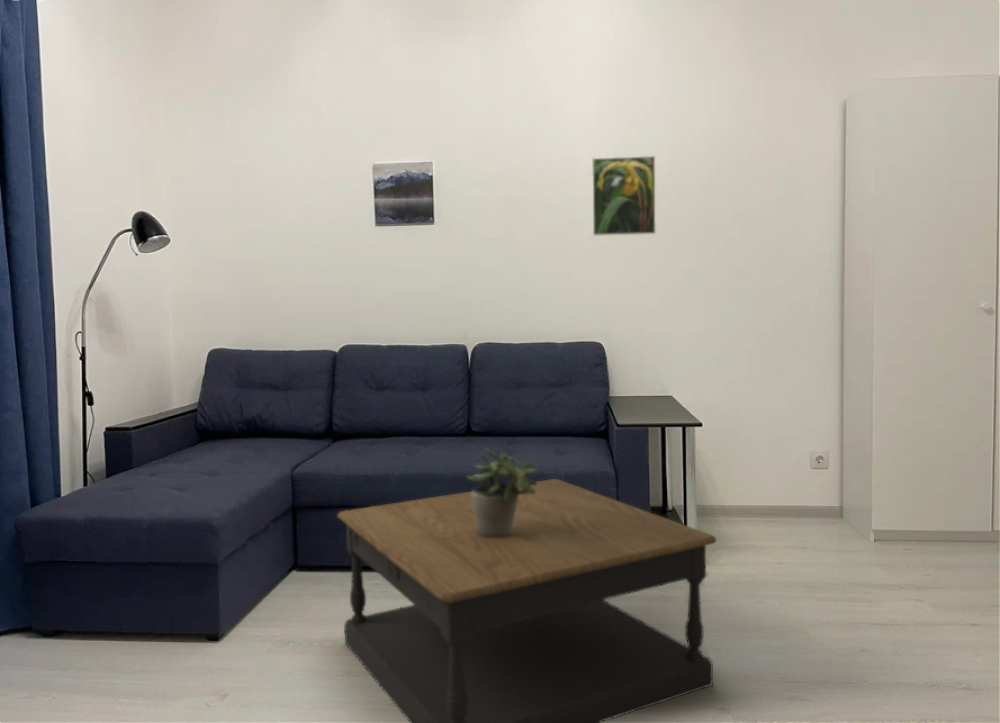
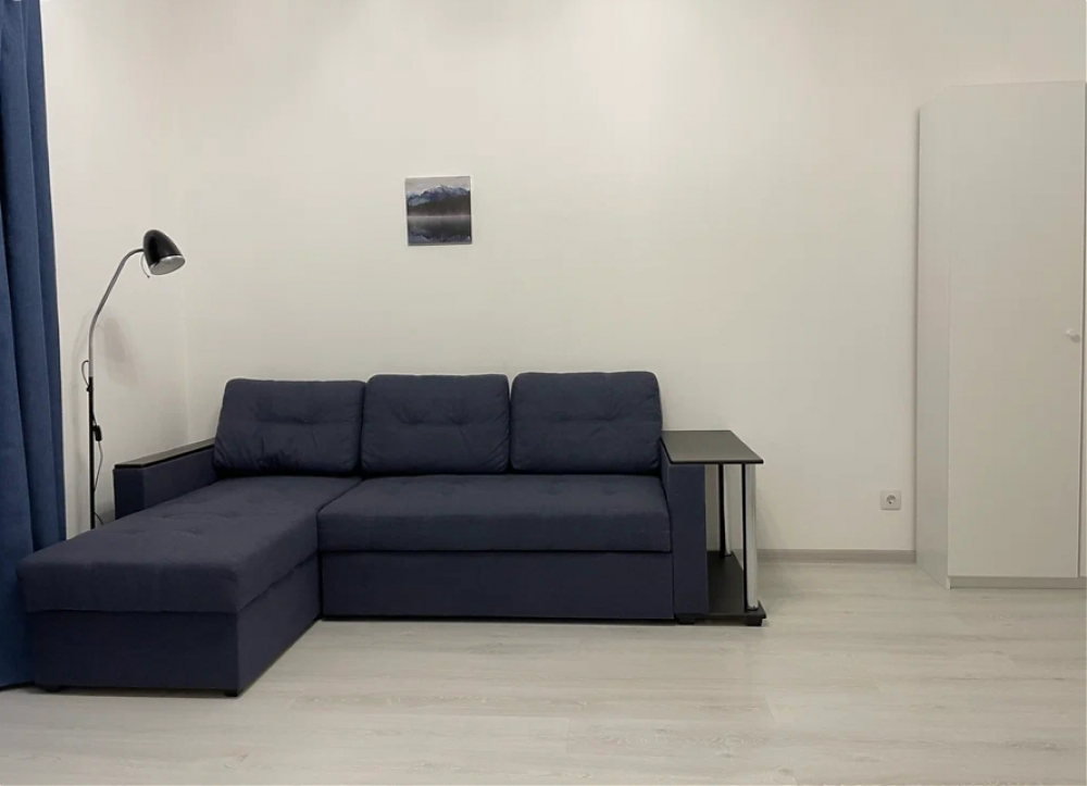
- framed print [591,155,657,237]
- potted plant [466,447,539,537]
- coffee table [336,478,717,723]
